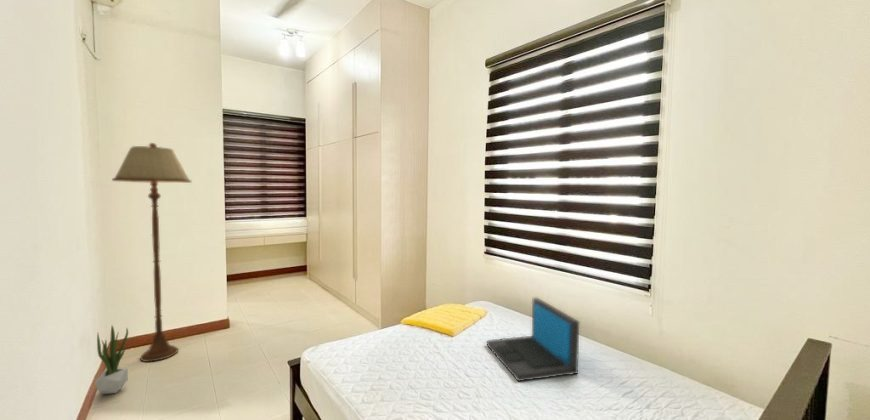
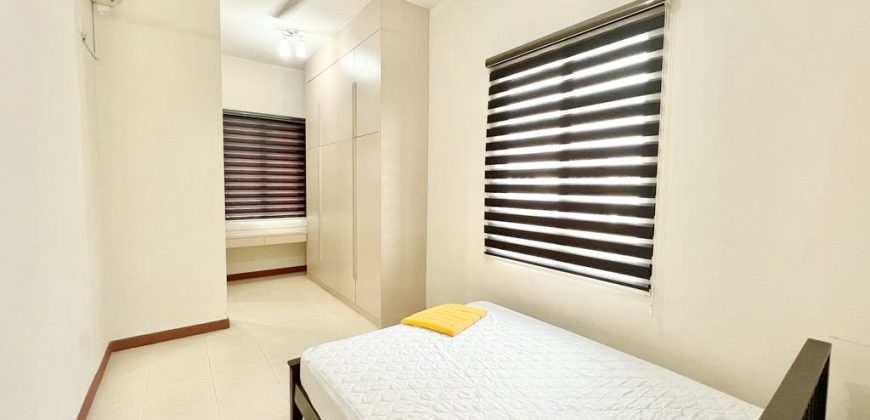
- potted plant [93,324,129,395]
- laptop [486,297,580,382]
- floor lamp [111,142,192,363]
